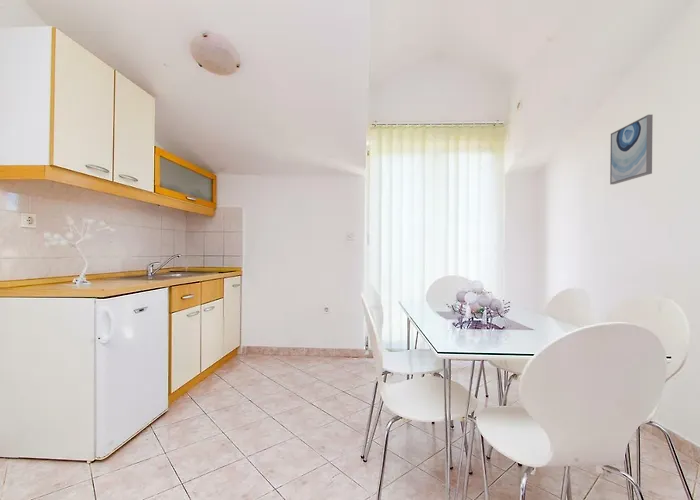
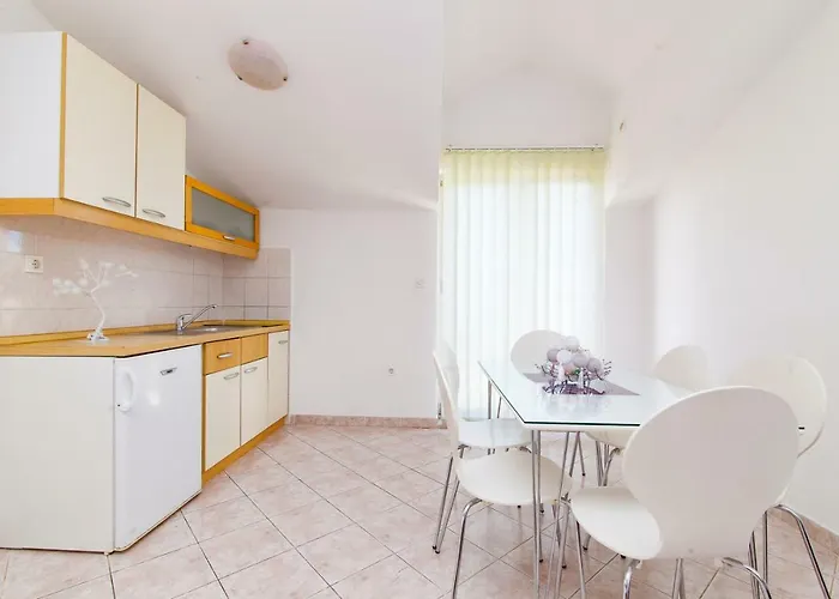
- wall art [609,114,654,185]
